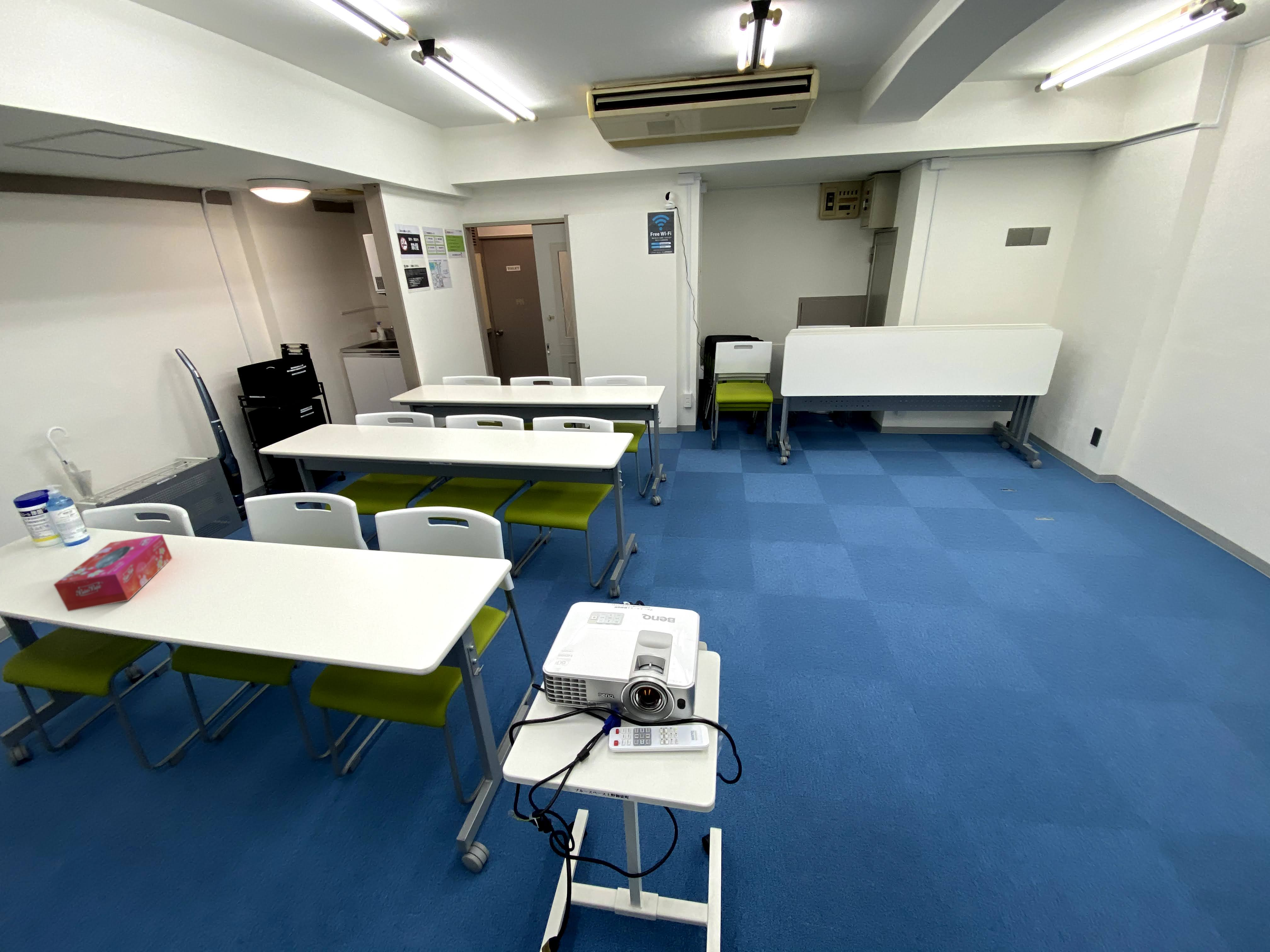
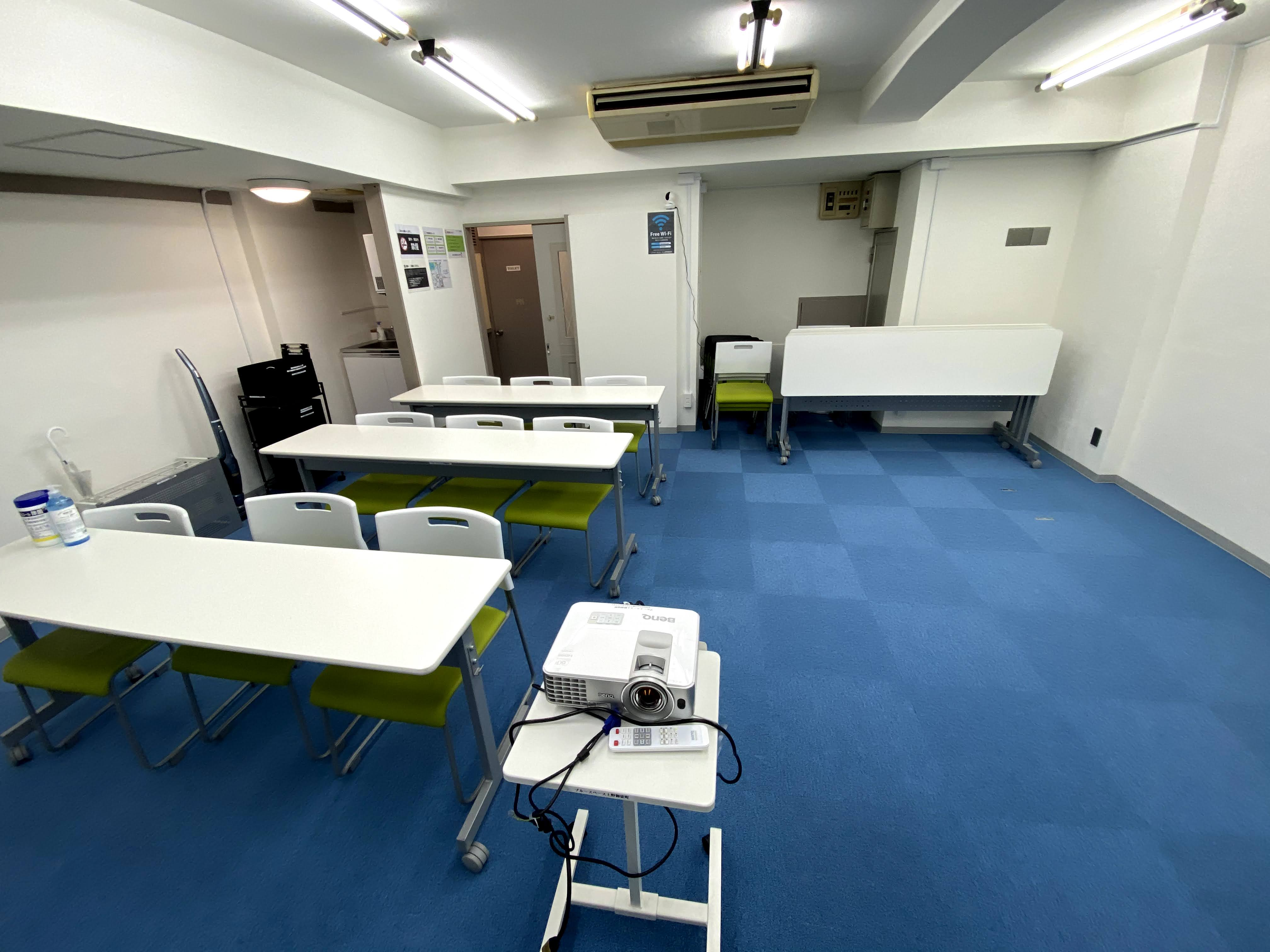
- tissue box [53,534,173,612]
